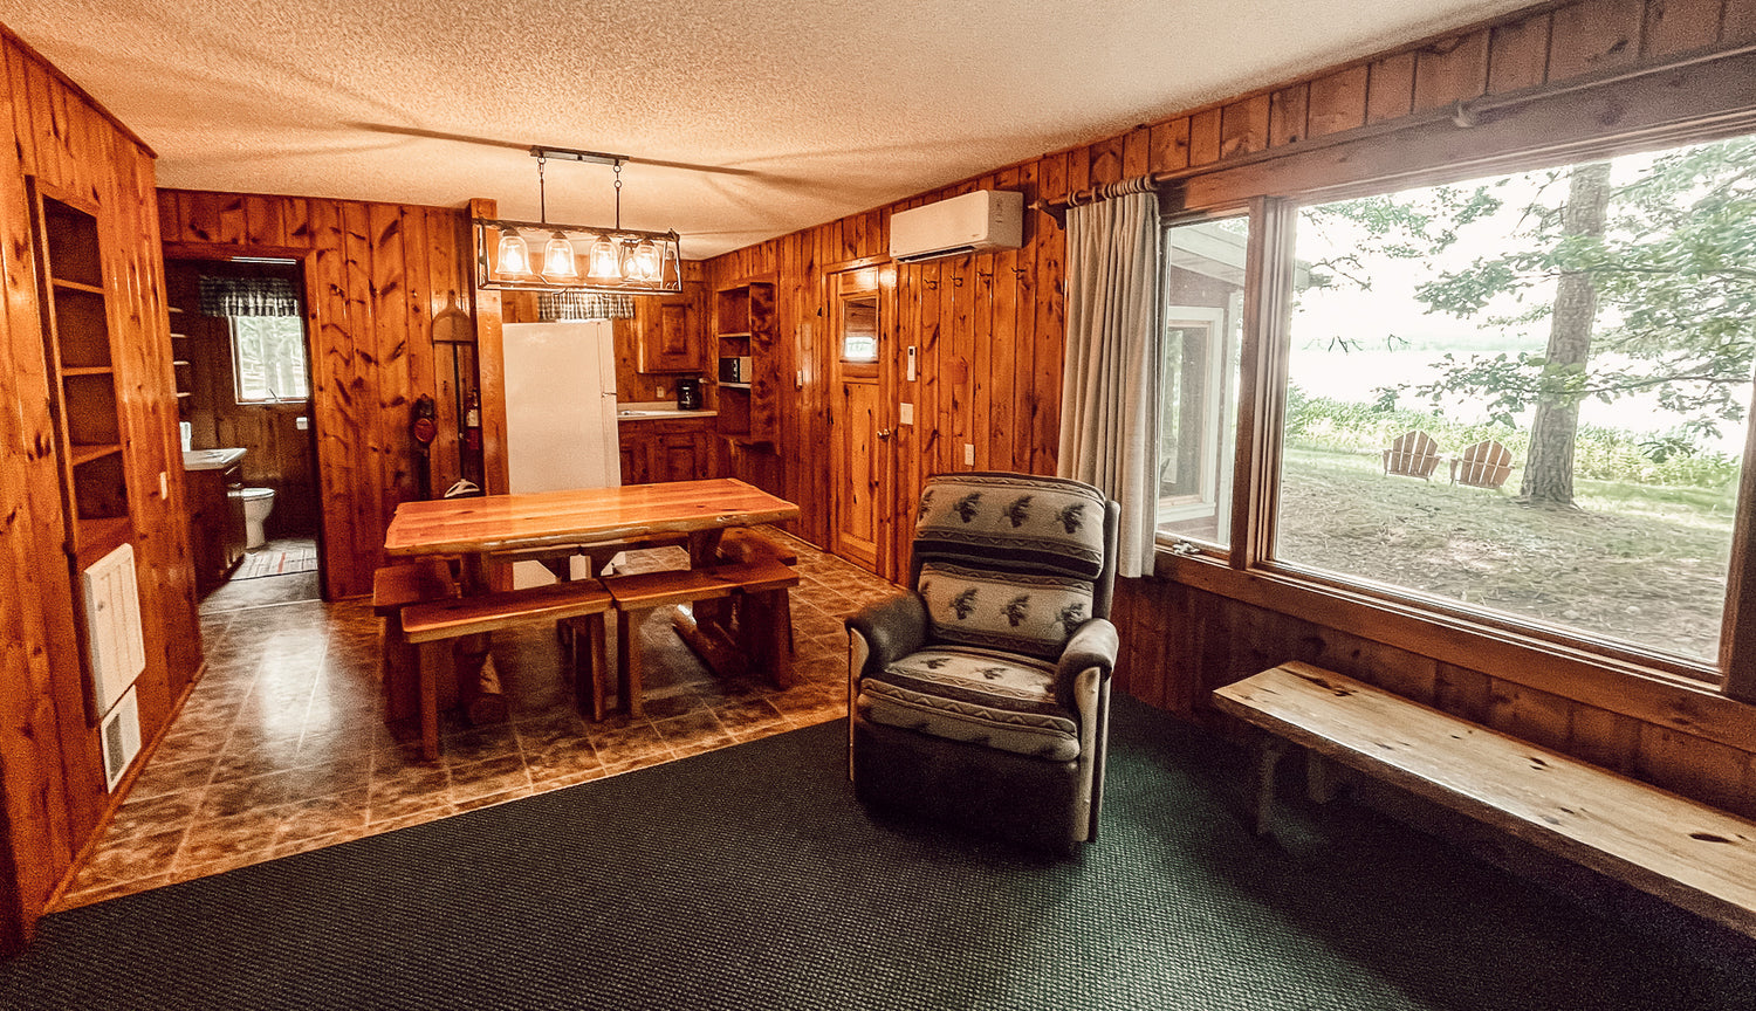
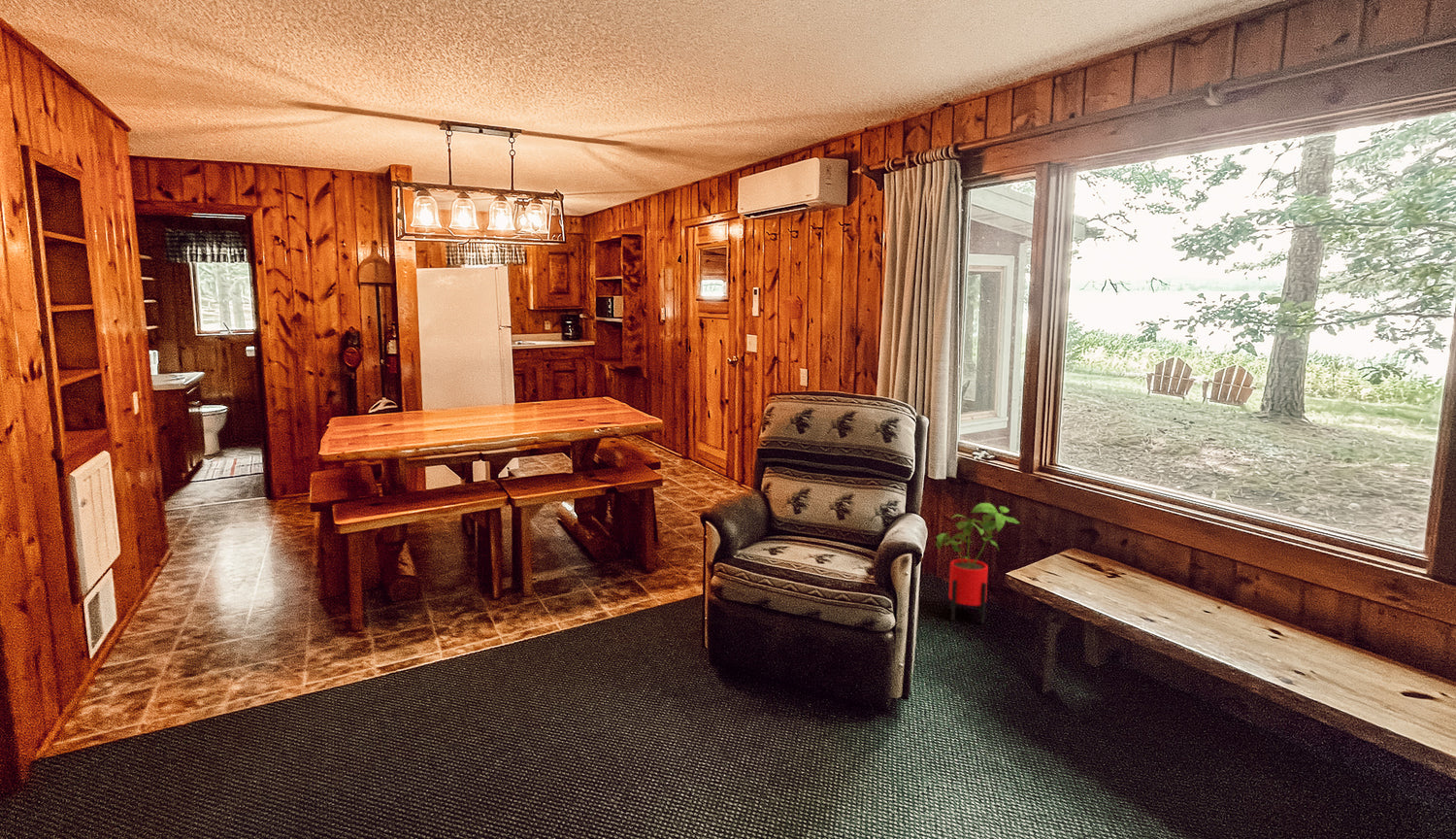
+ house plant [935,502,1021,624]
